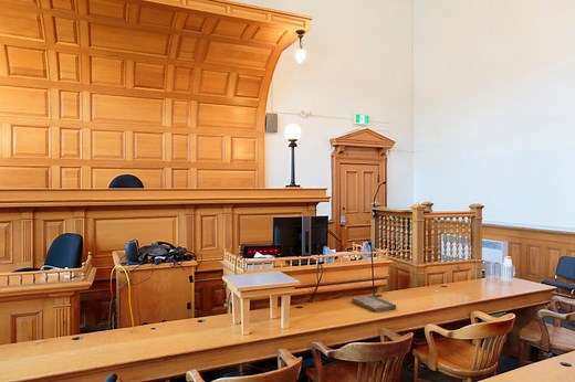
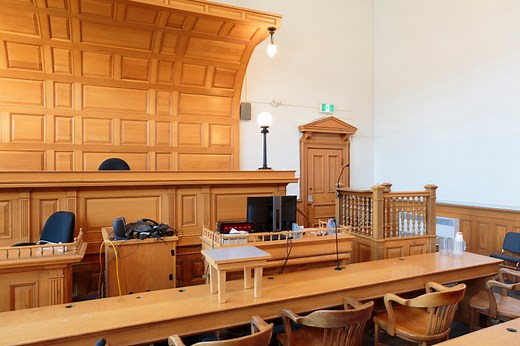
- book [351,294,397,314]
